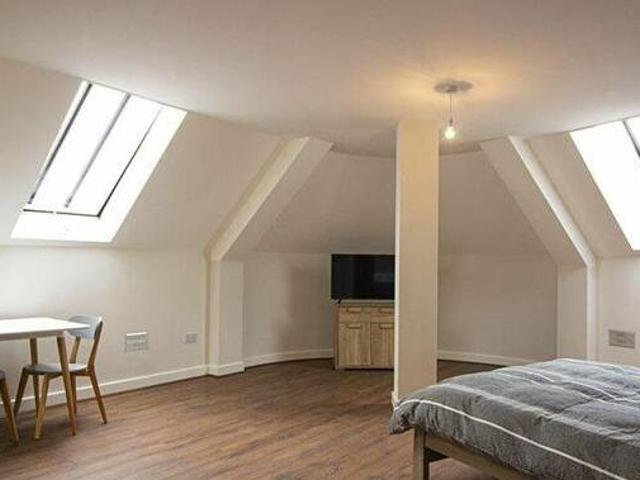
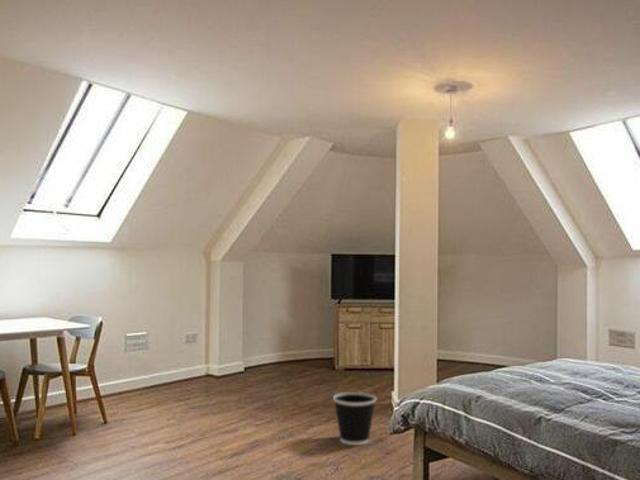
+ wastebasket [332,391,377,446]
